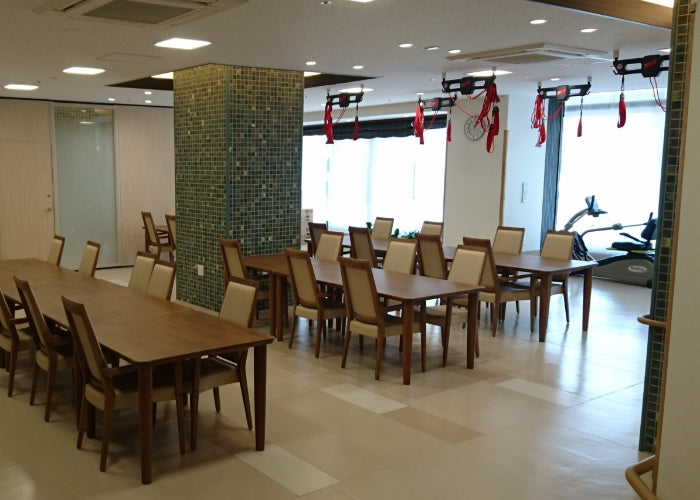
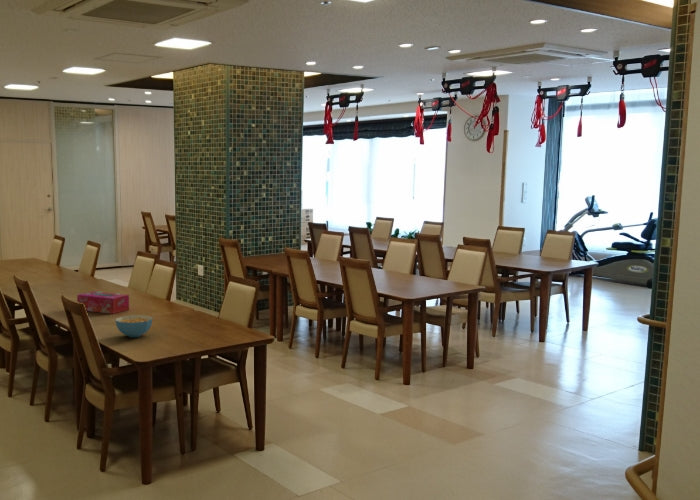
+ cereal bowl [115,314,154,338]
+ tissue box [76,290,130,315]
